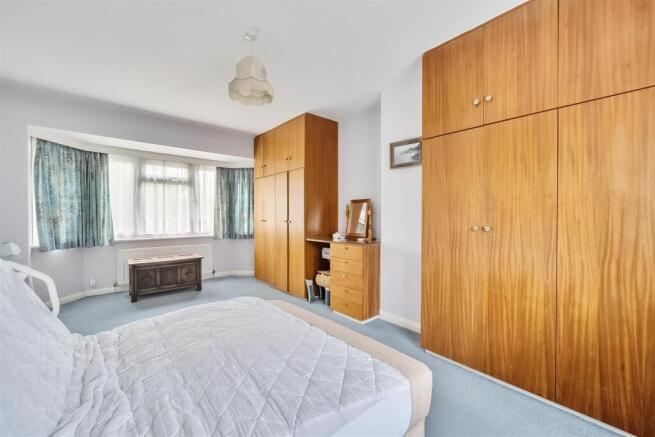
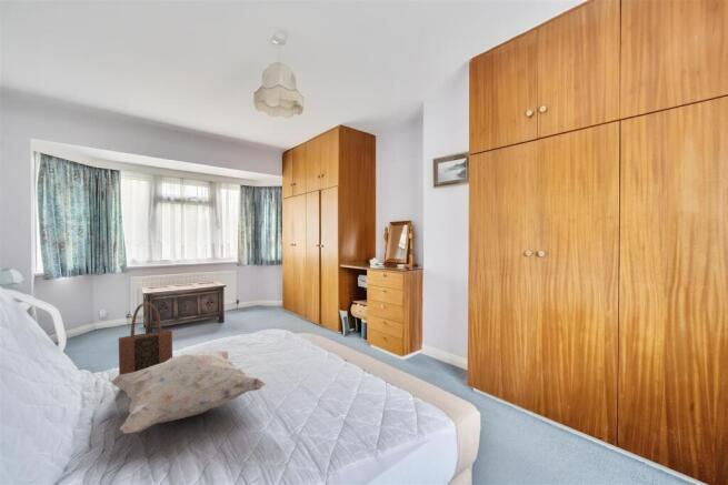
+ decorative pillow [110,350,267,434]
+ tote bag [118,301,173,375]
